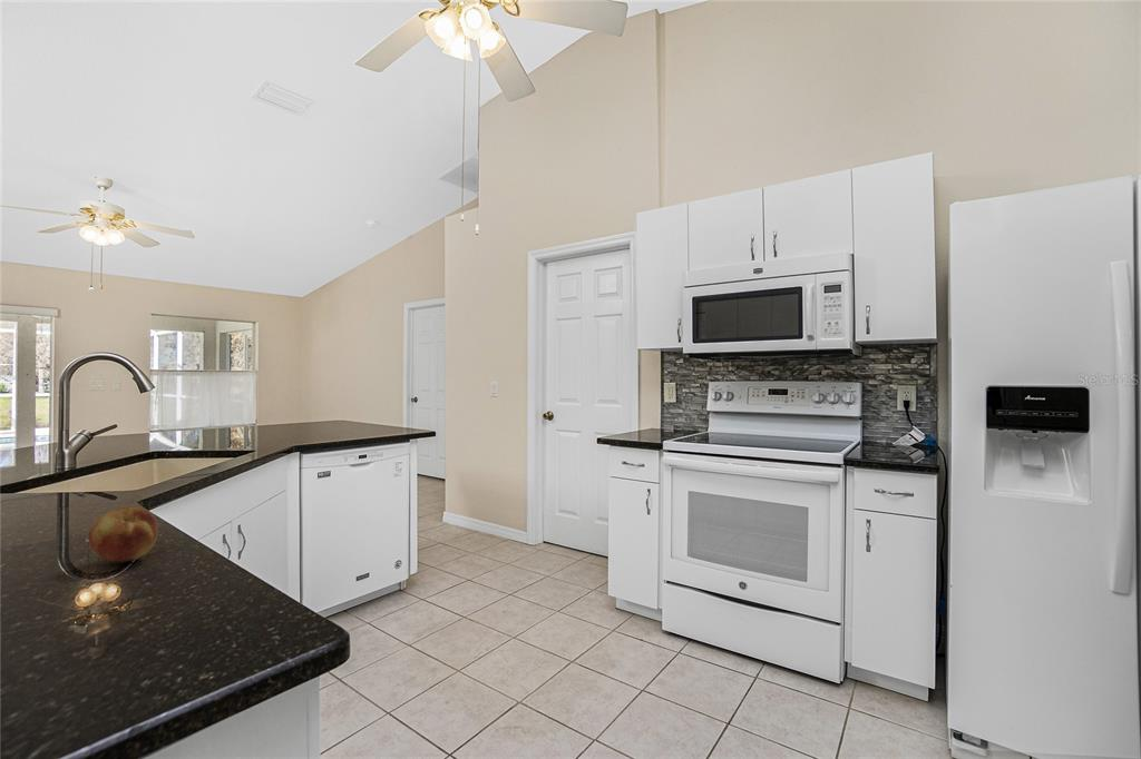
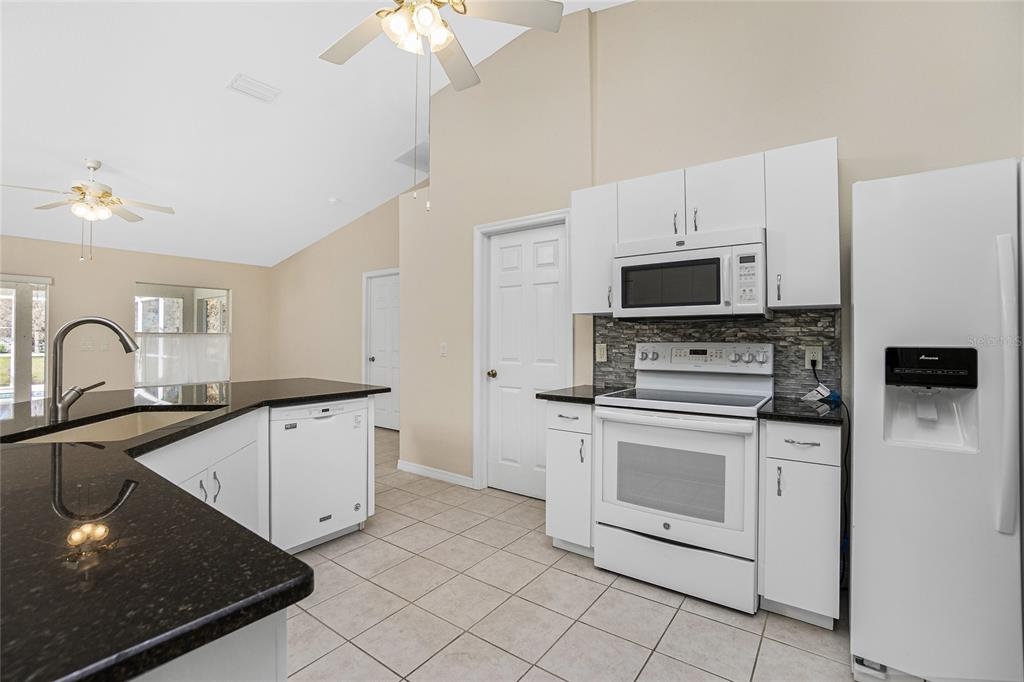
- fruit [87,505,159,563]
